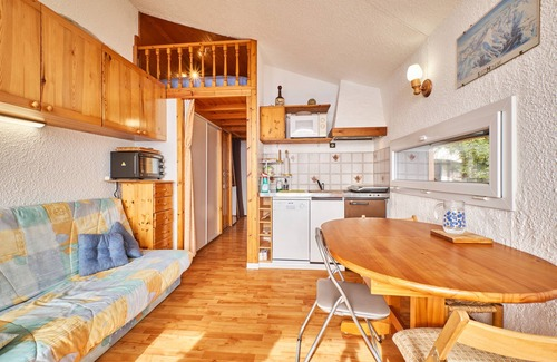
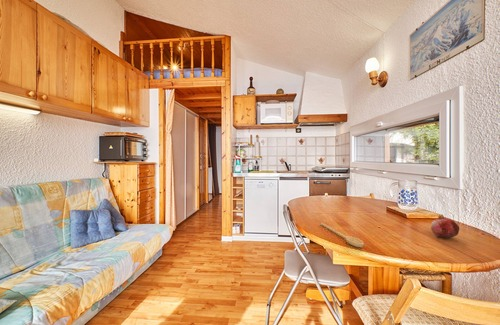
+ fruit [430,214,460,239]
+ spoon [320,222,364,248]
